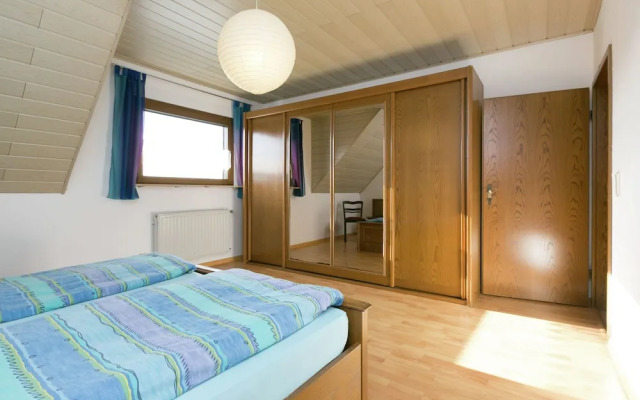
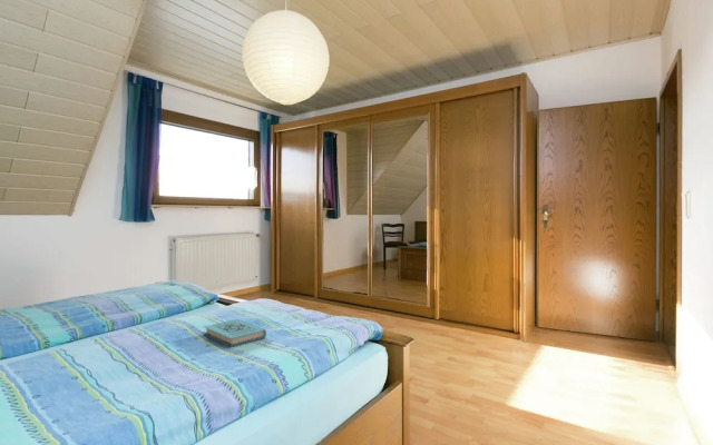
+ book [202,318,267,347]
